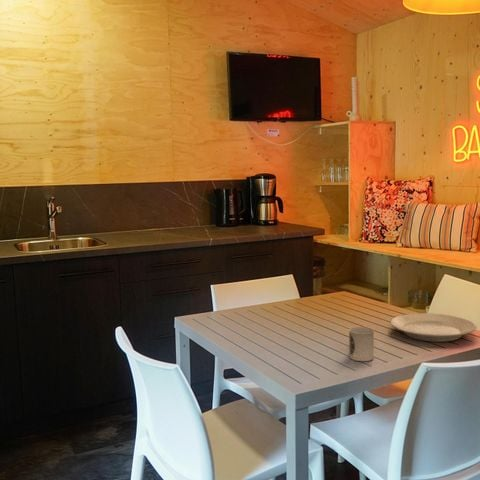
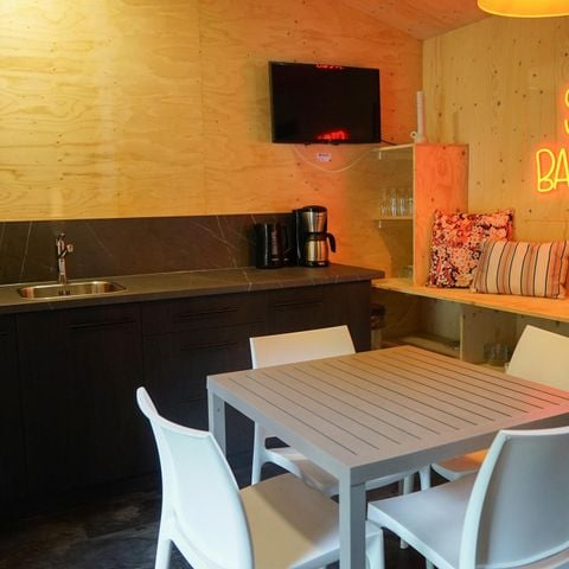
- plate [390,312,478,343]
- cup [348,326,375,362]
